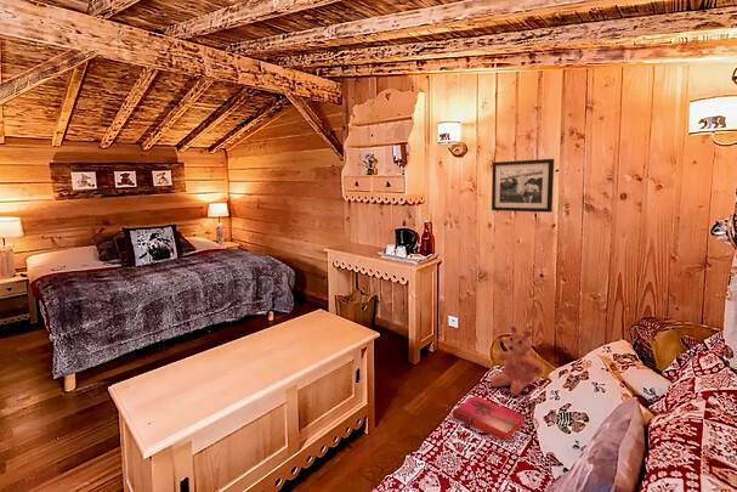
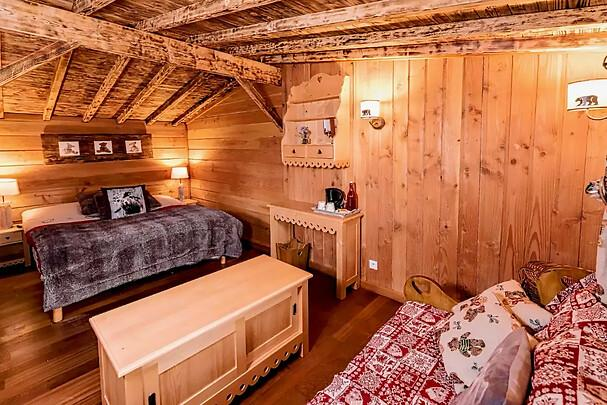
- teddy bear [491,326,544,397]
- picture frame [491,158,555,214]
- hardback book [452,395,527,442]
